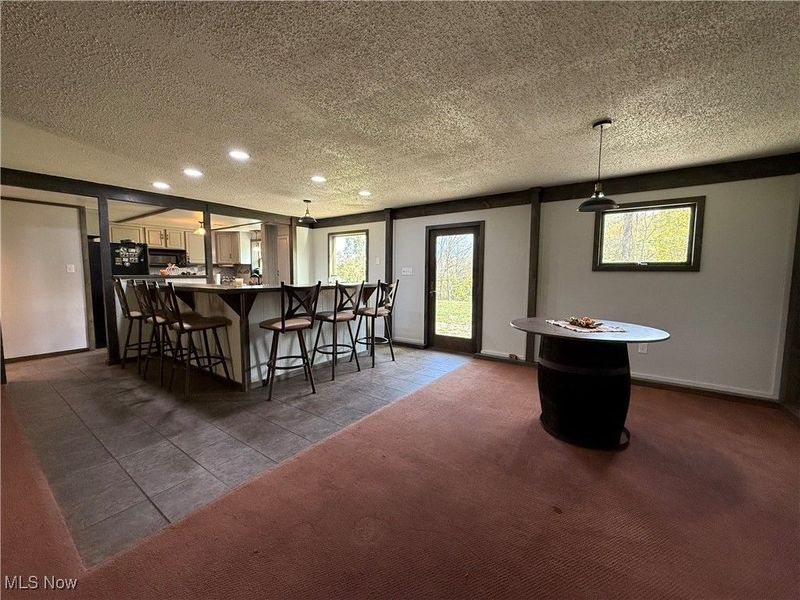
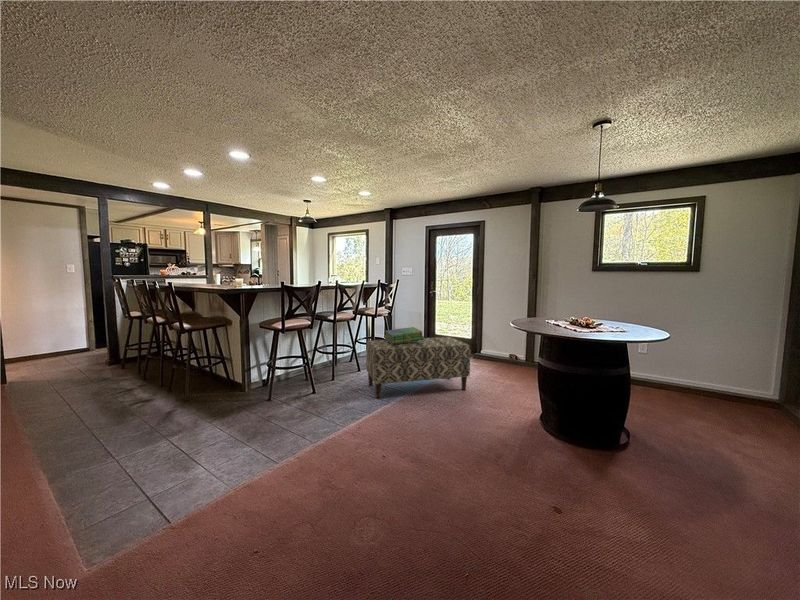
+ bench [365,336,472,399]
+ stack of books [384,326,425,345]
